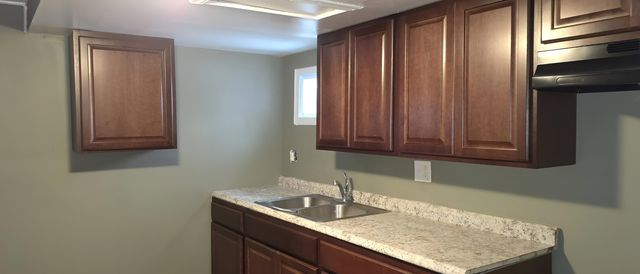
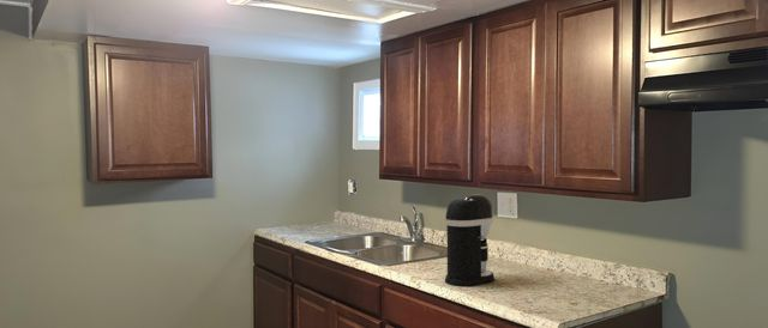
+ coffee maker [444,193,496,287]
